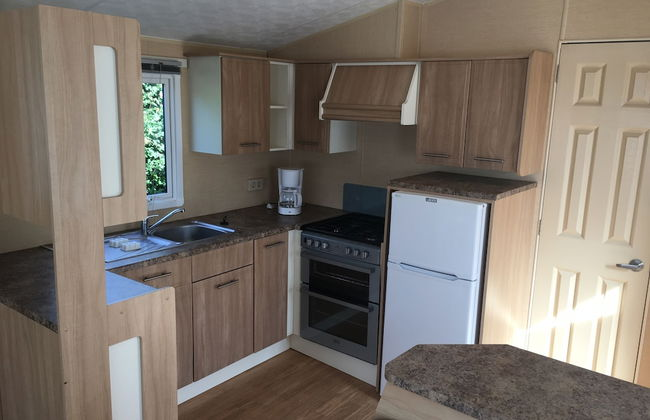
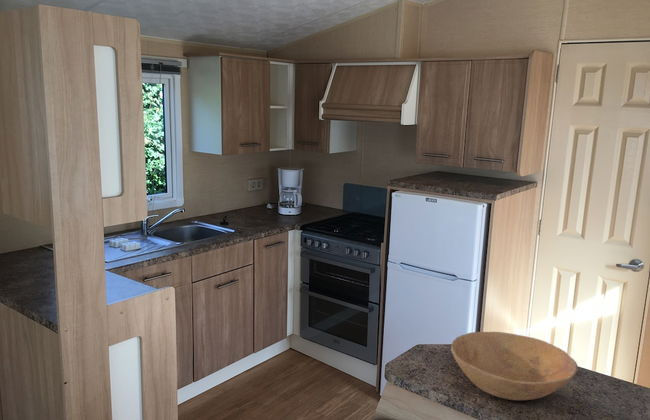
+ bowl [450,331,579,401]
